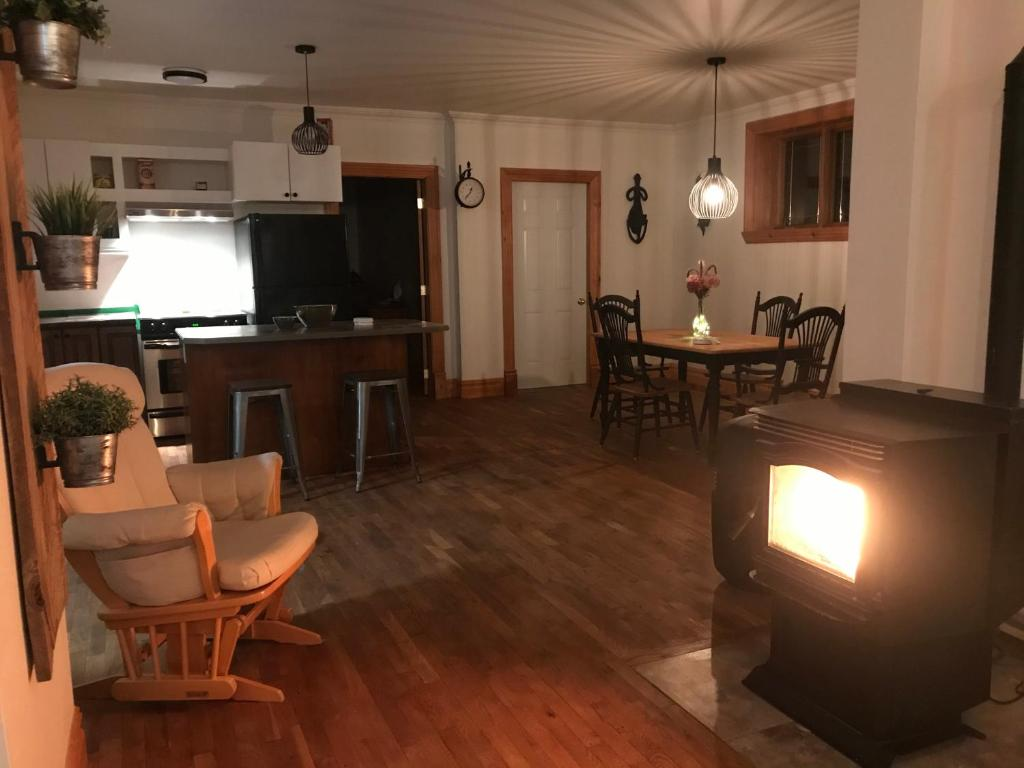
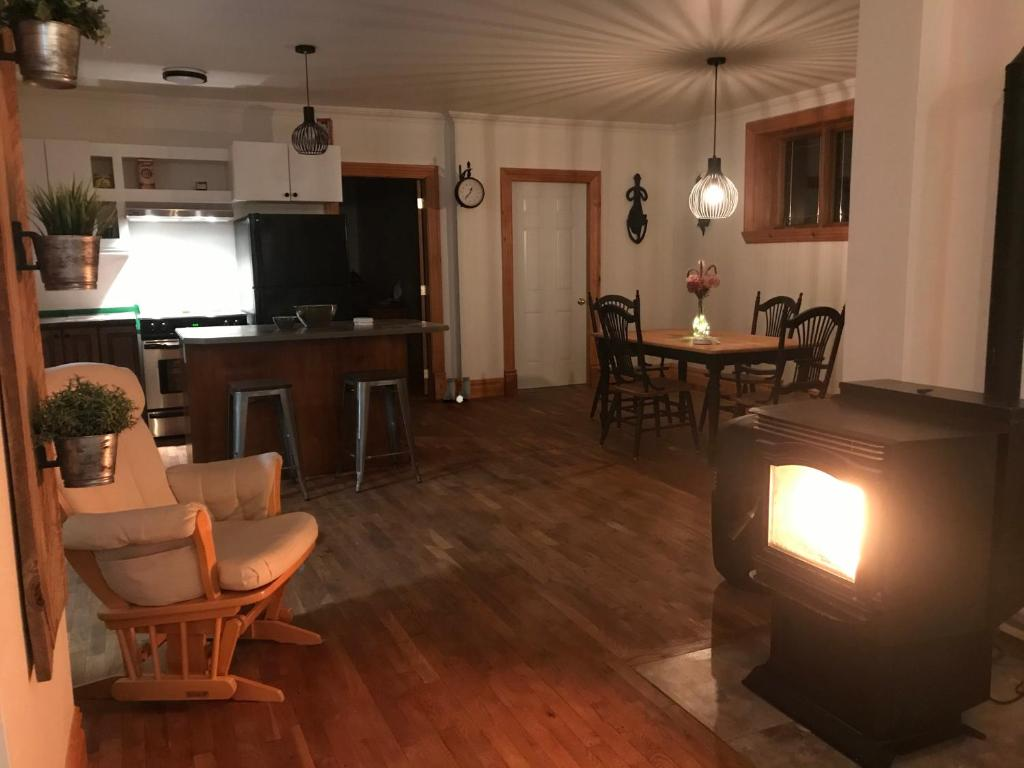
+ boots [442,376,471,403]
